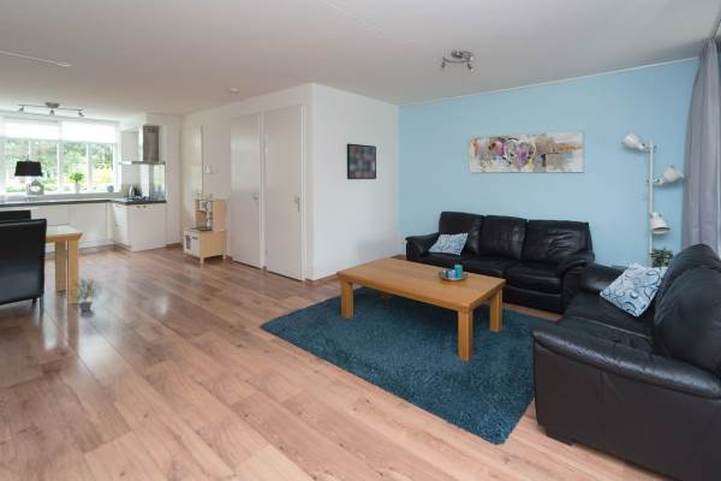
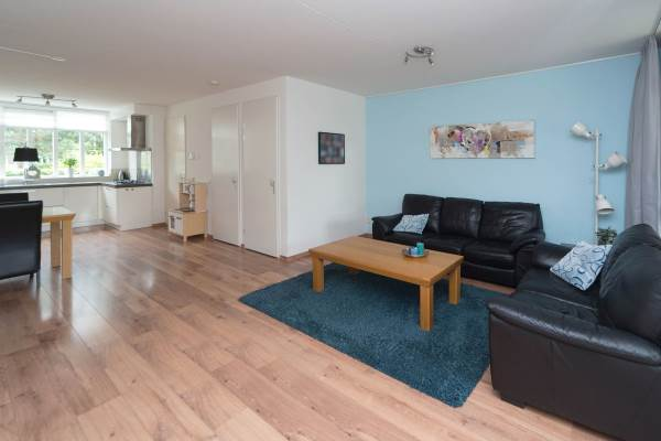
- potted plant [67,274,103,313]
